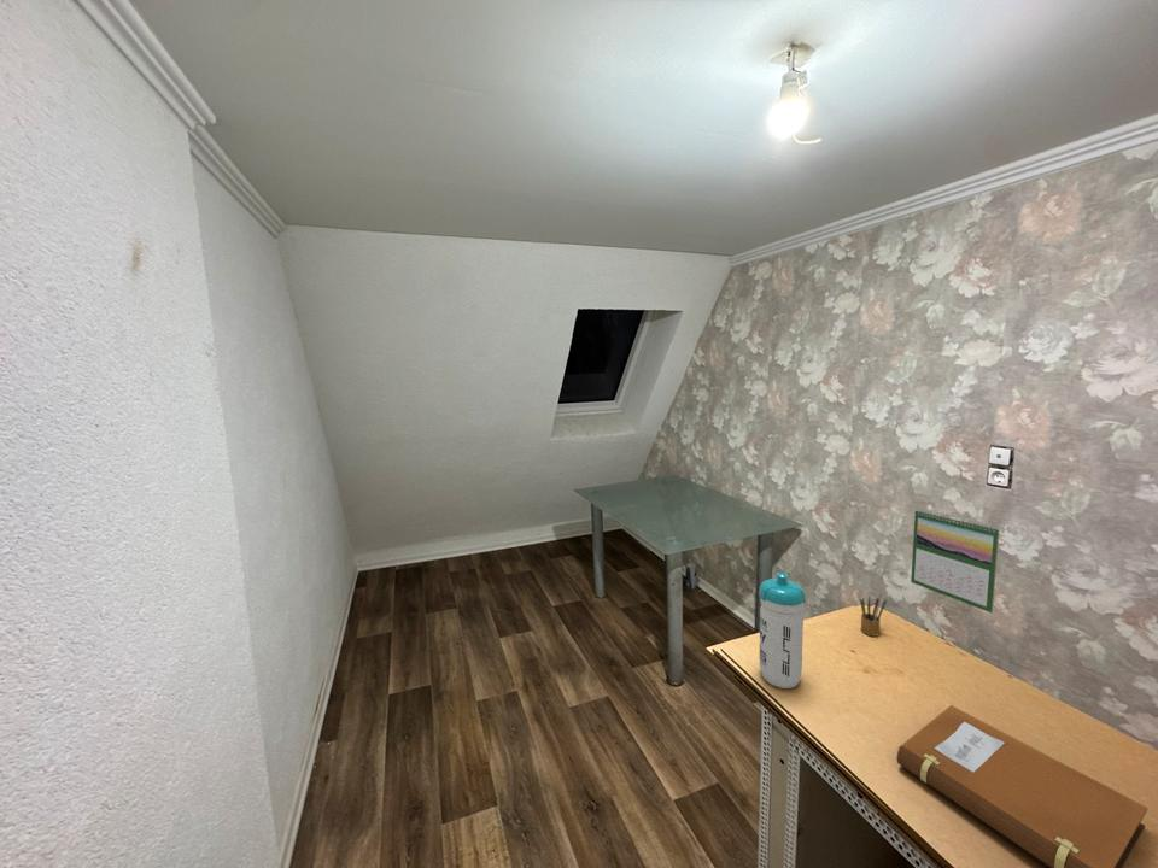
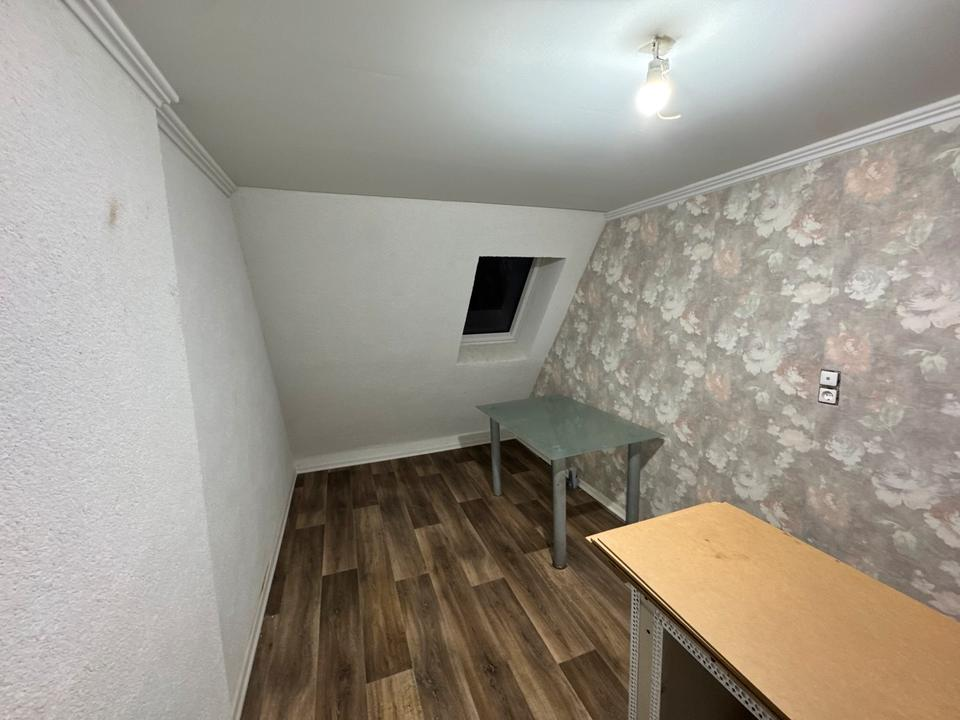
- pencil box [859,593,888,638]
- notebook [896,704,1148,868]
- water bottle [758,571,806,690]
- calendar [910,508,1000,614]
